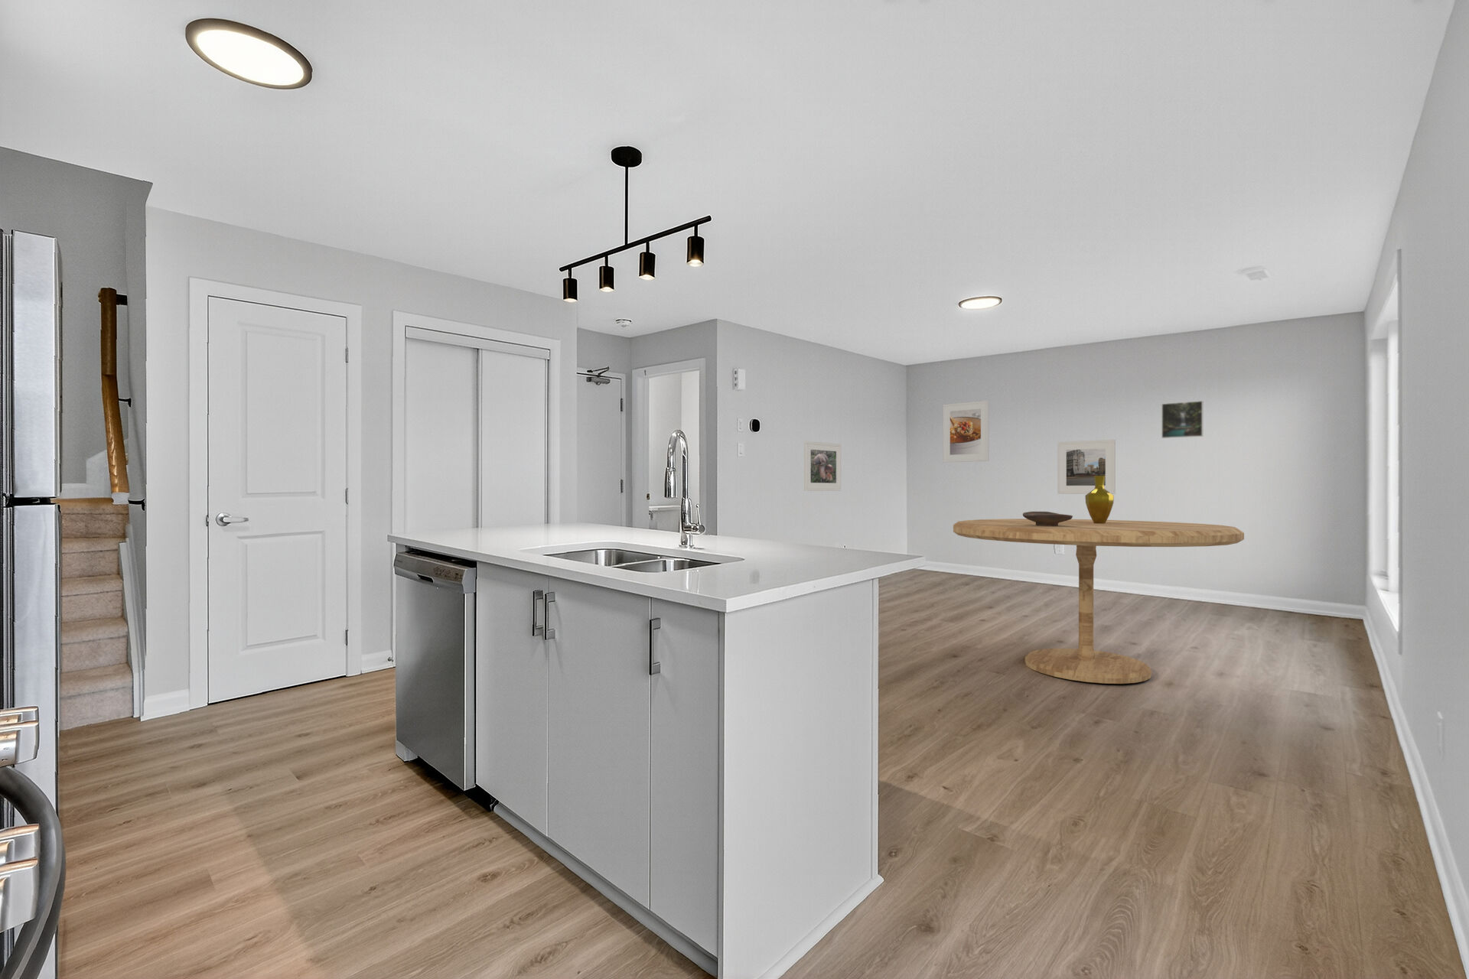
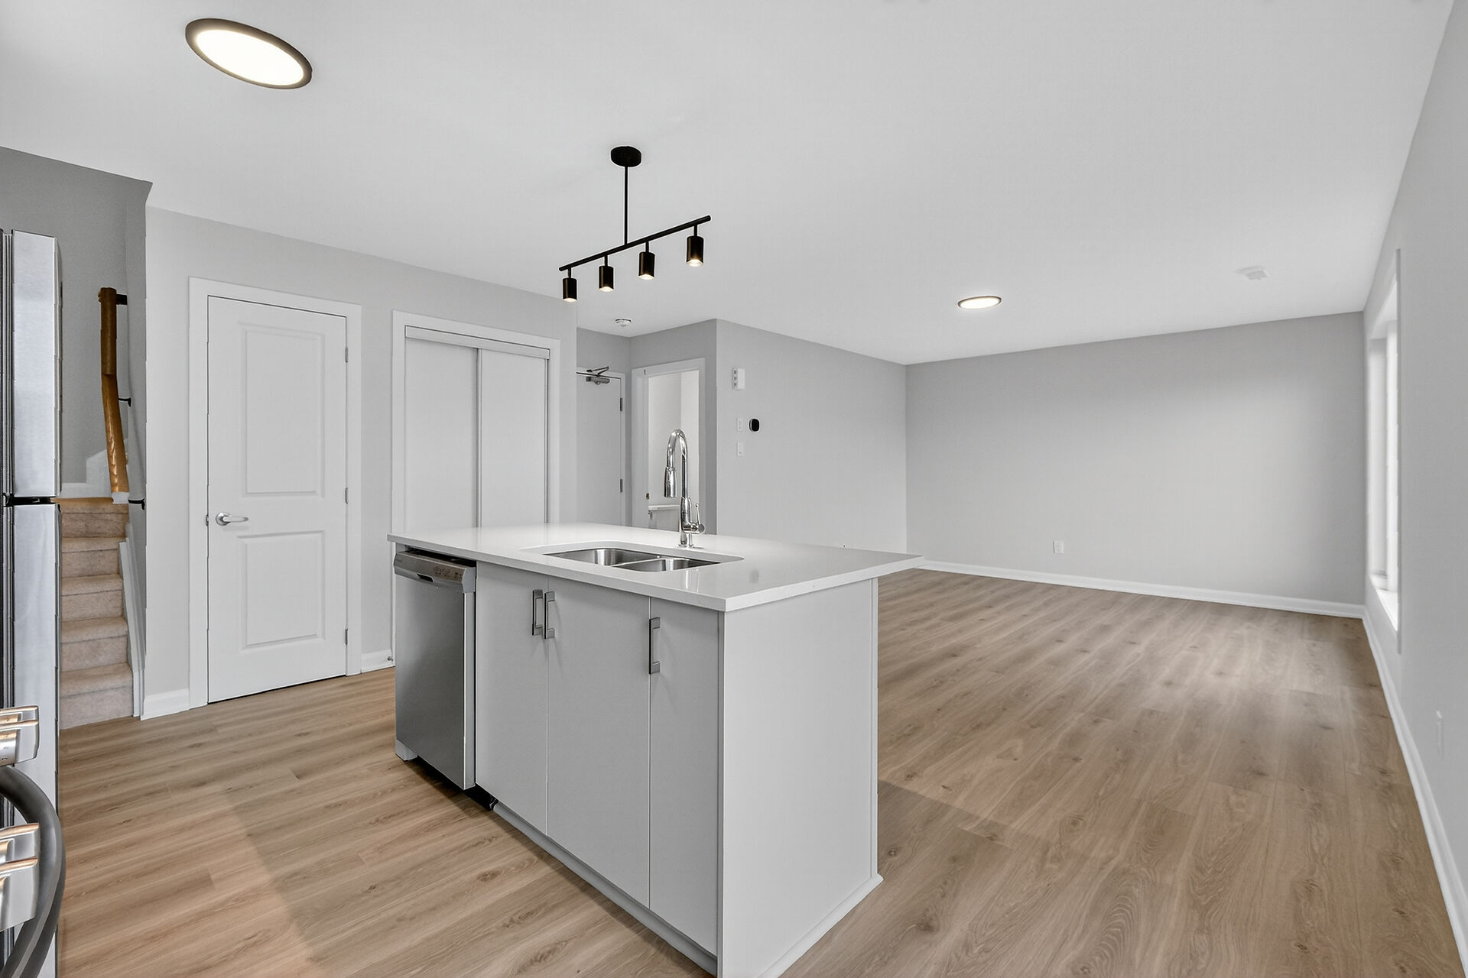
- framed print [1161,400,1203,439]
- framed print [803,440,842,492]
- decorative bowl [1022,511,1073,527]
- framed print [1057,439,1116,495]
- vase [1084,475,1115,523]
- dining table [953,518,1245,684]
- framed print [942,400,989,463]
